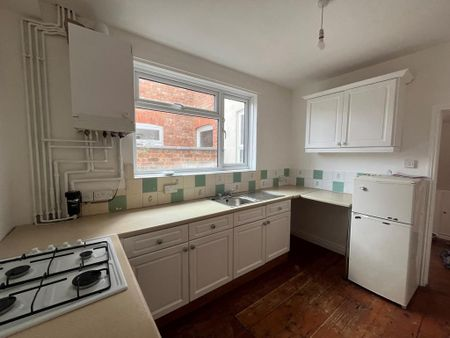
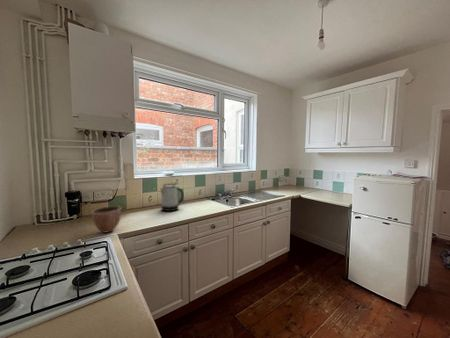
+ decorative bowl [91,205,122,234]
+ kettle [159,184,185,213]
